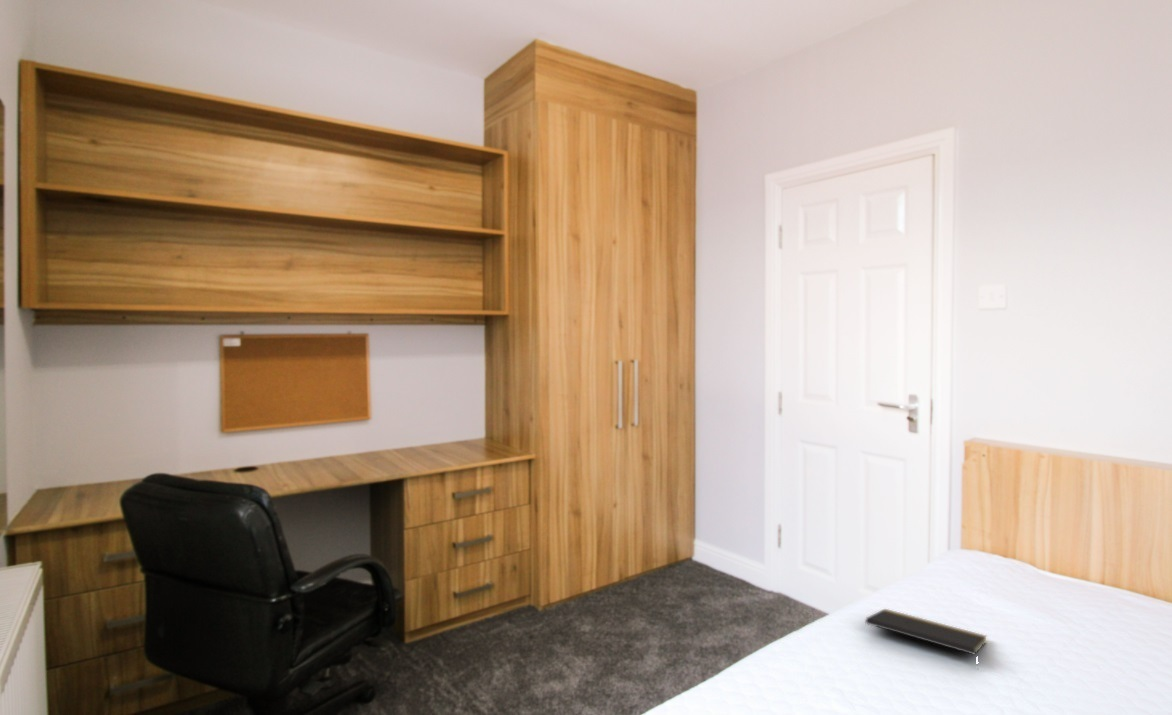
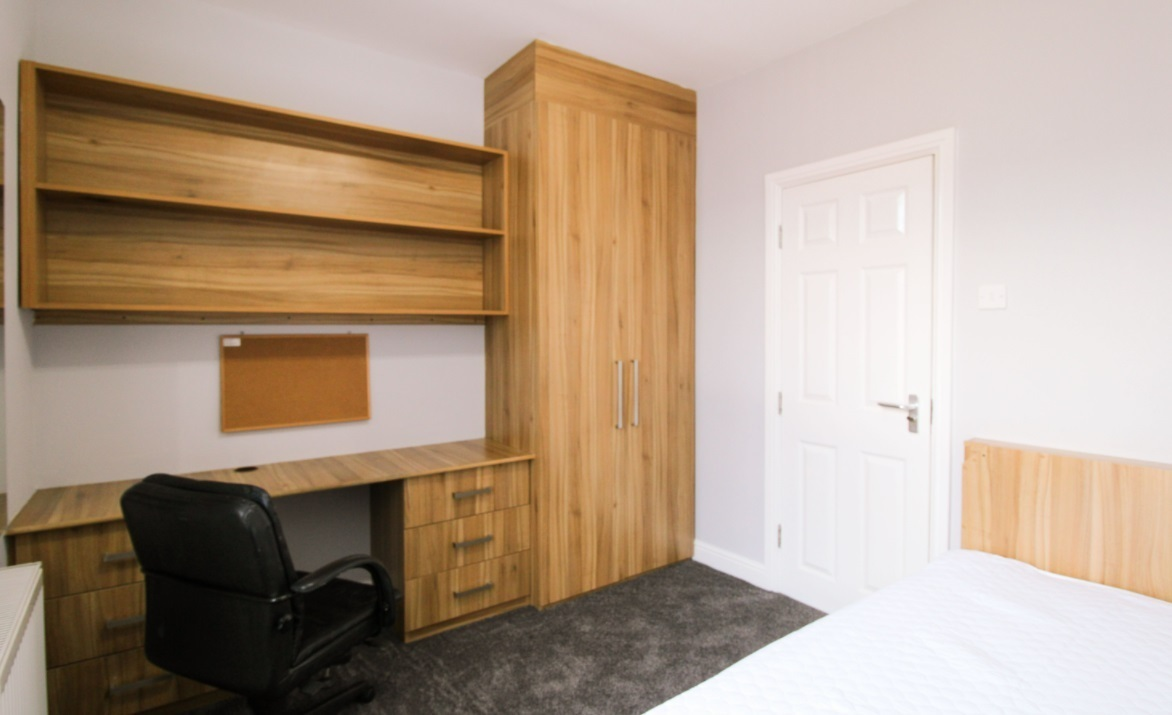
- notepad [865,608,988,669]
